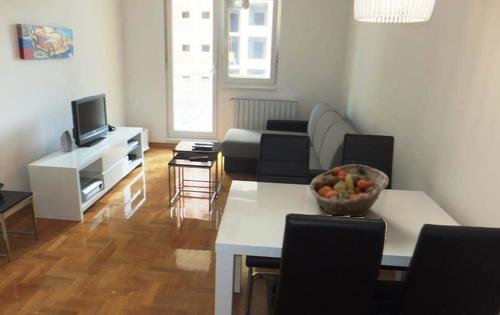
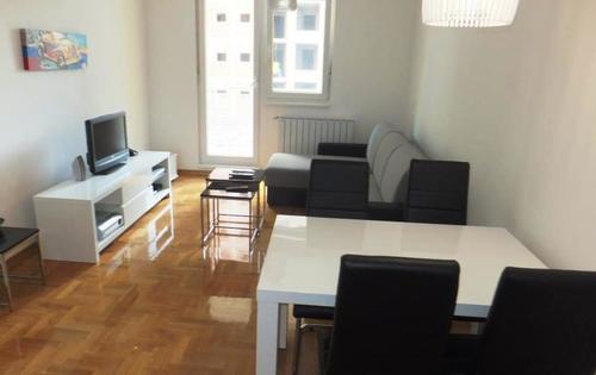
- fruit basket [308,163,390,218]
